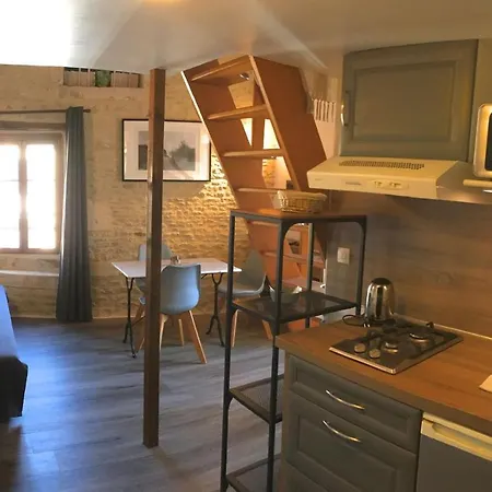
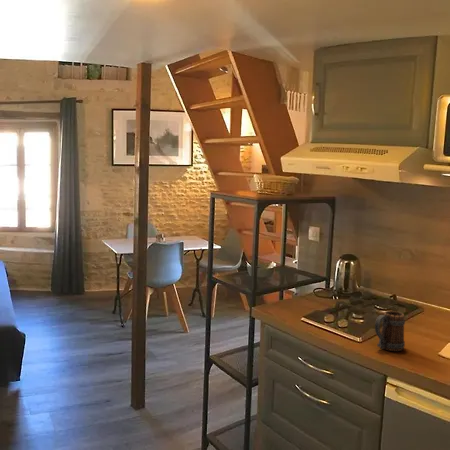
+ mug [374,310,406,352]
